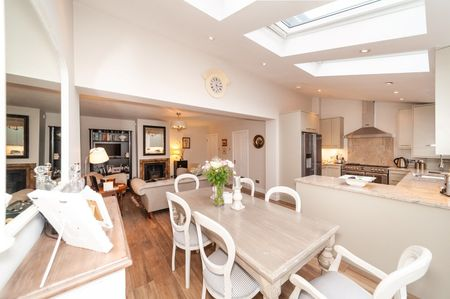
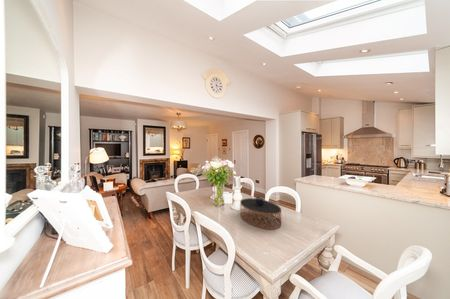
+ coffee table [239,196,282,230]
